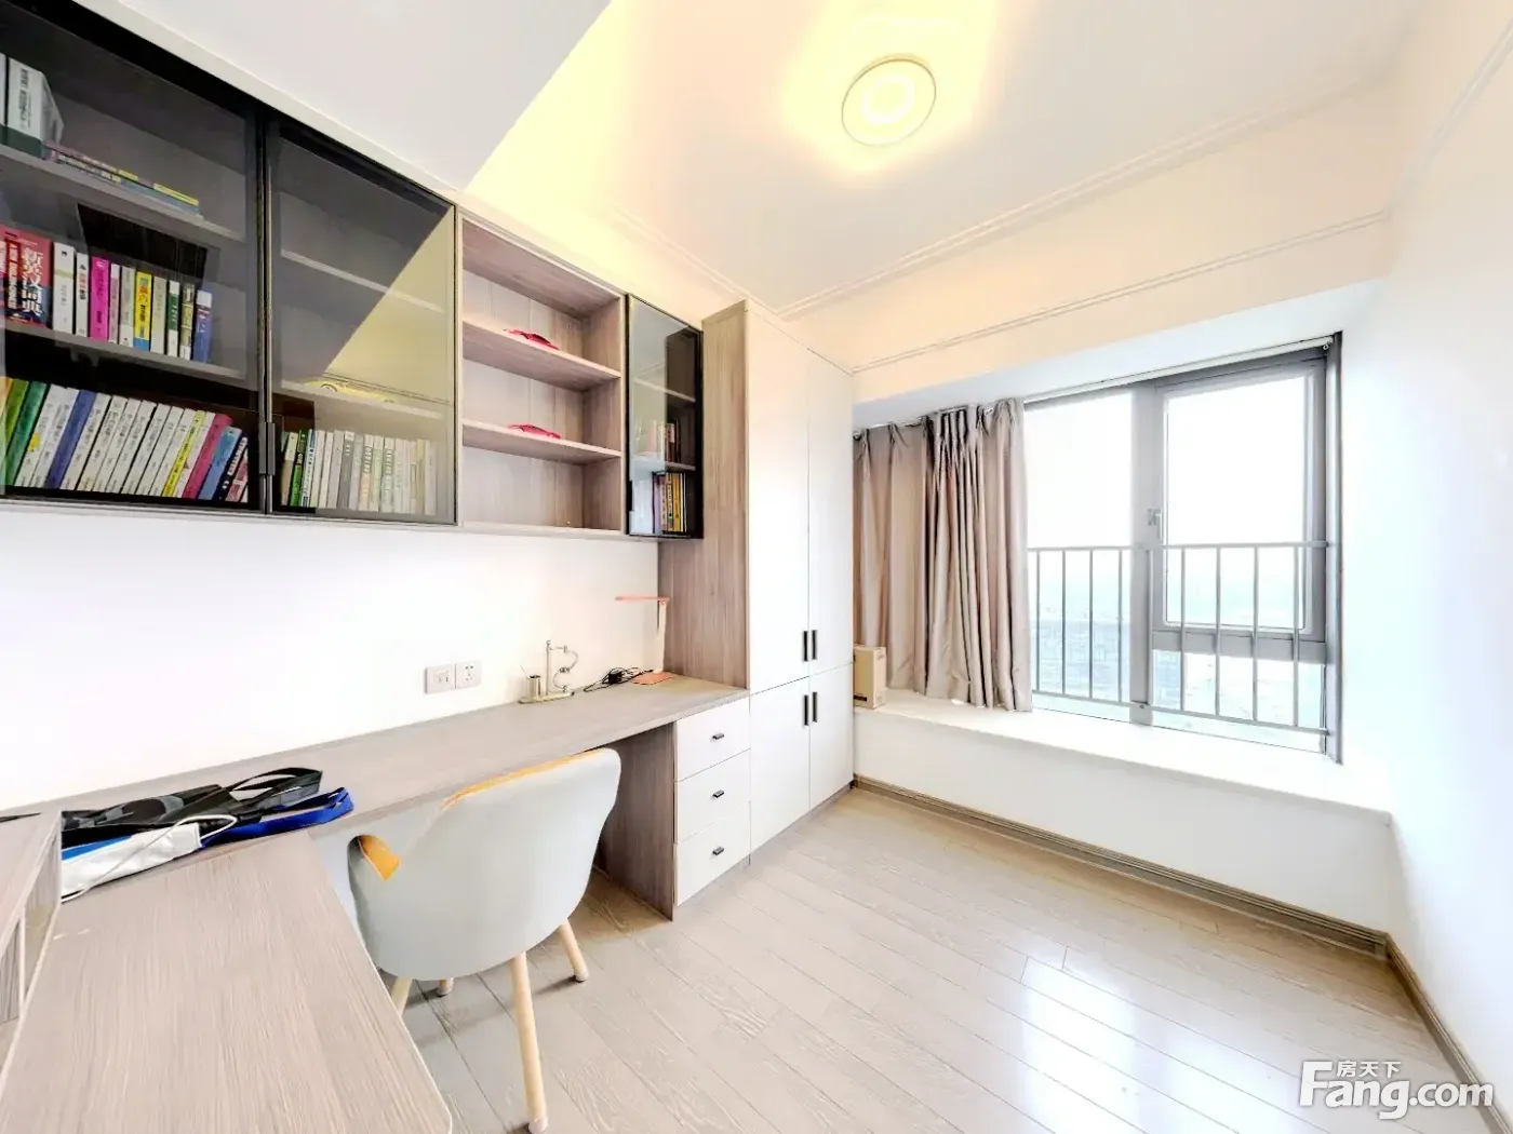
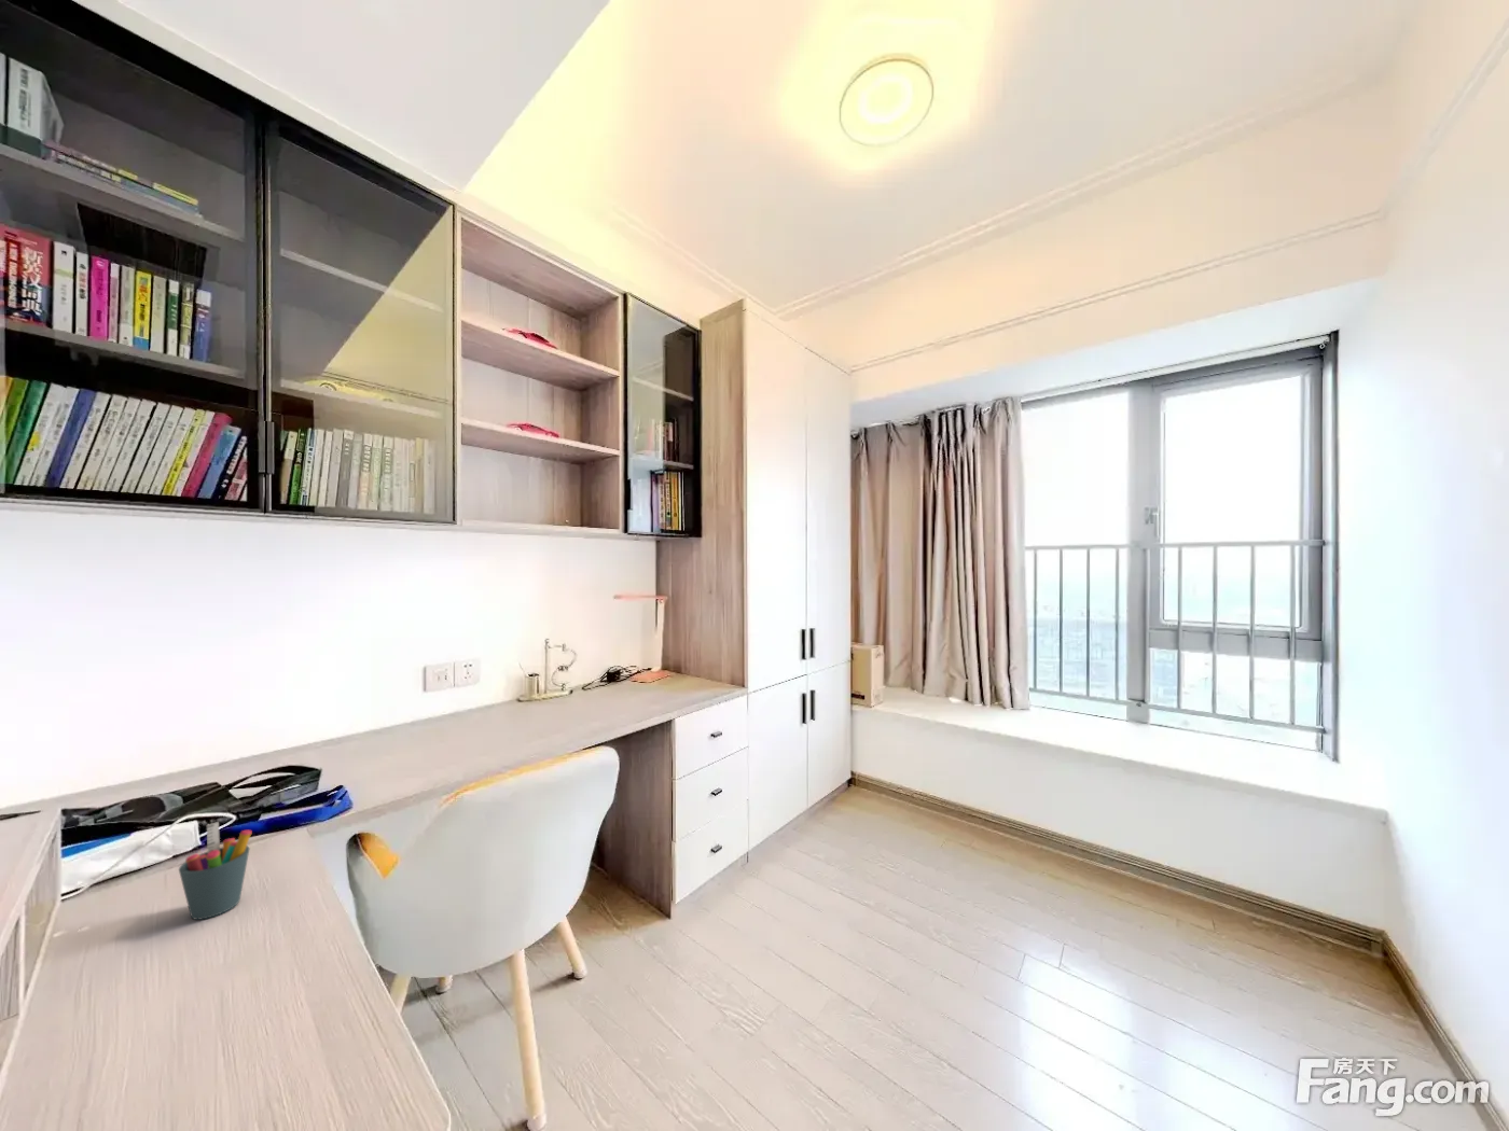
+ pen holder [178,821,253,921]
